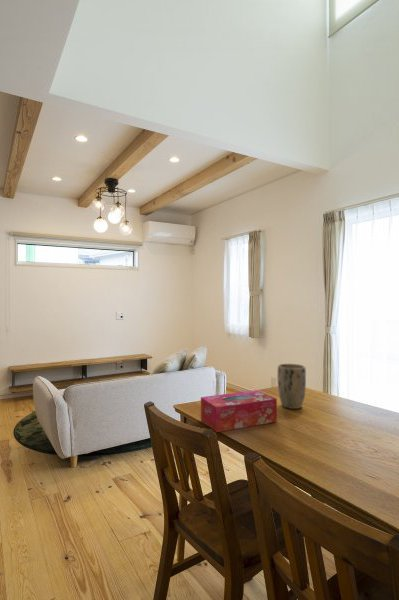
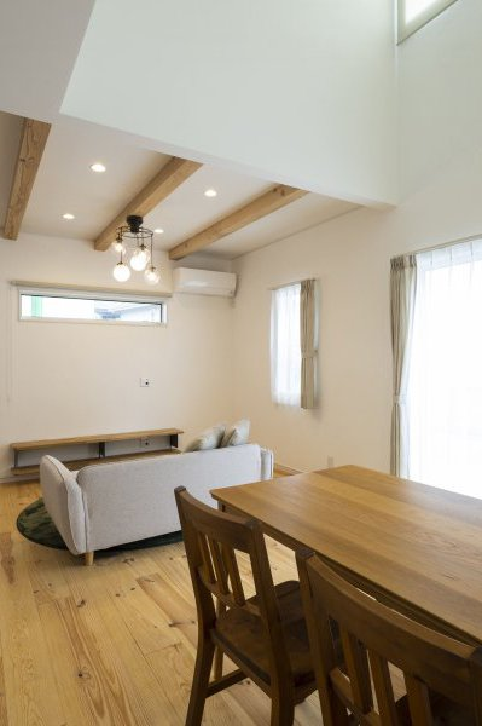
- tissue box [200,389,278,433]
- plant pot [277,363,307,410]
